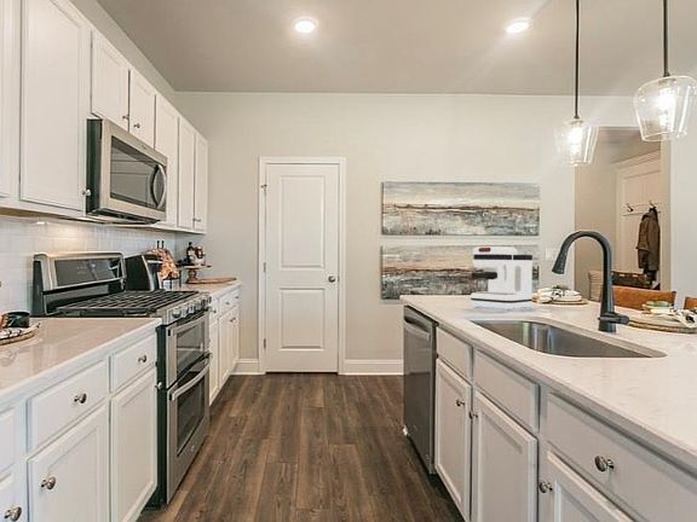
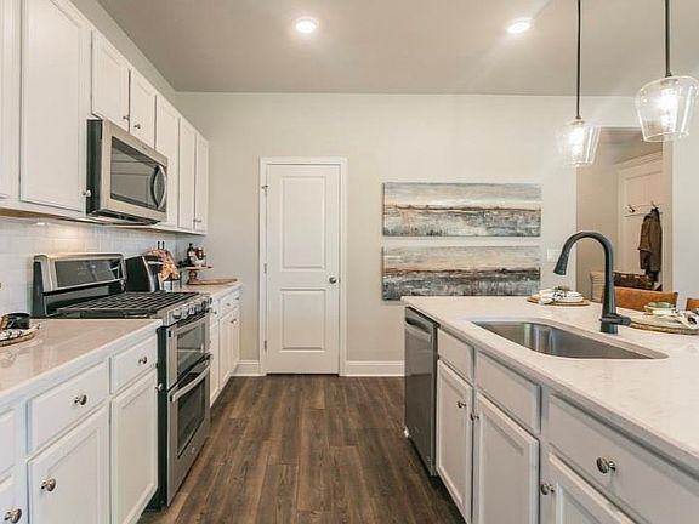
- coffee maker [470,245,534,311]
